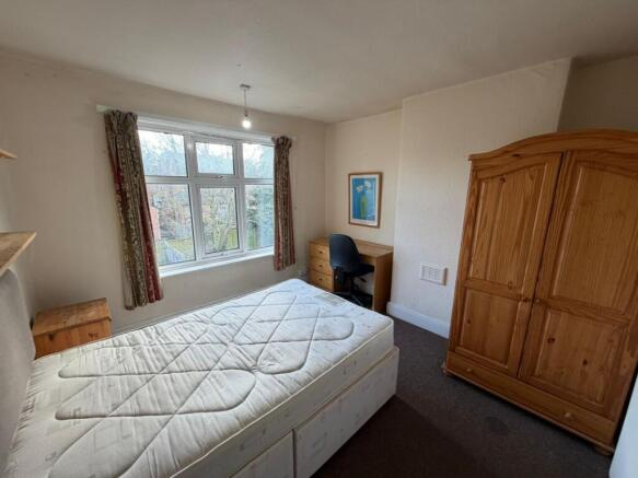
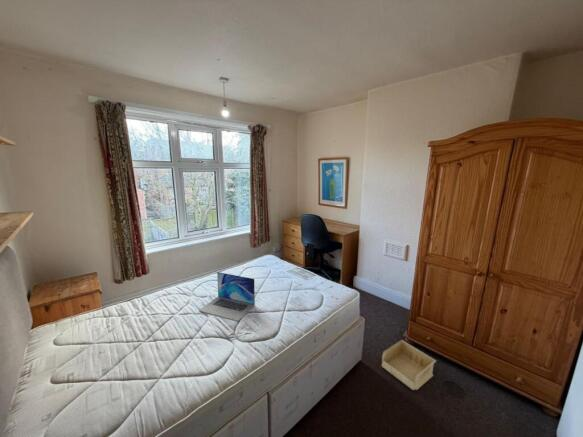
+ laptop [198,271,256,322]
+ storage bin [381,339,437,391]
